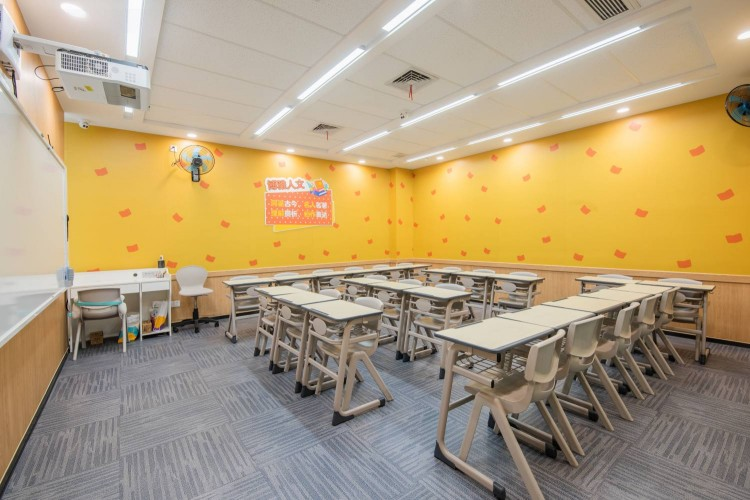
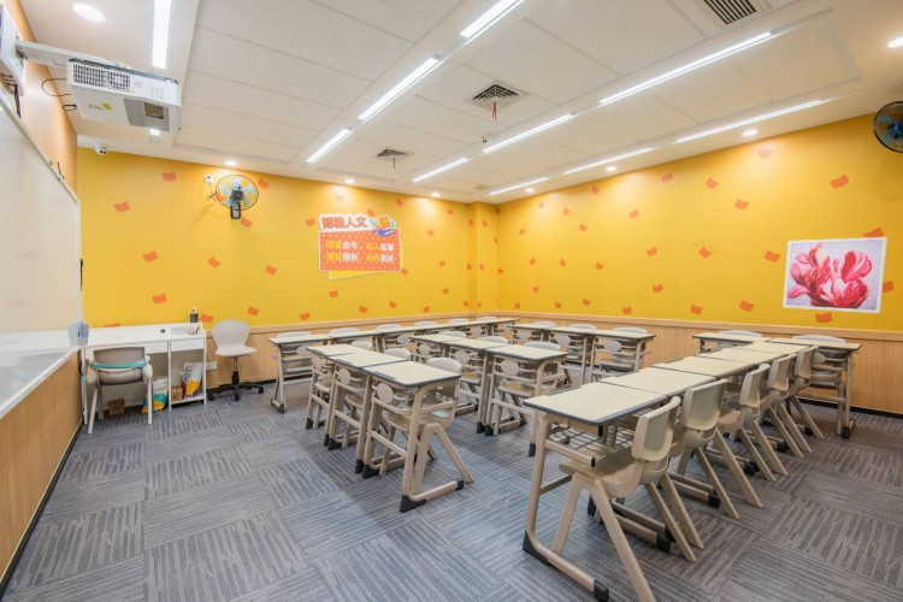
+ wall art [781,236,889,314]
